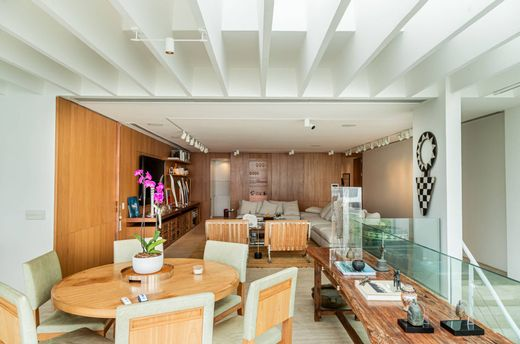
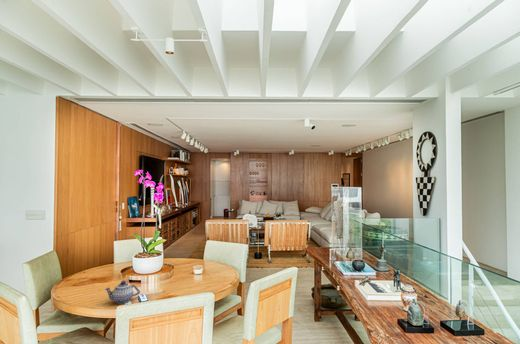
+ teapot [104,280,141,305]
